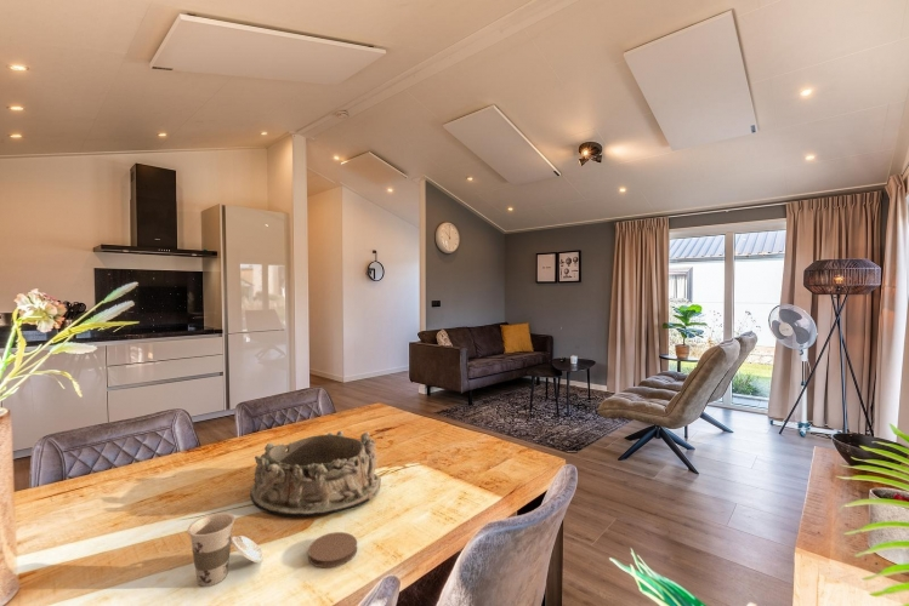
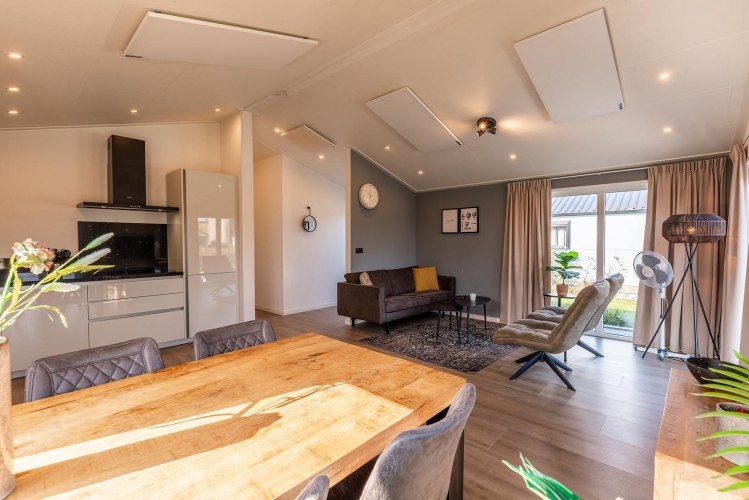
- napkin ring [250,430,382,519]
- coaster [307,531,358,568]
- cup [186,511,265,588]
